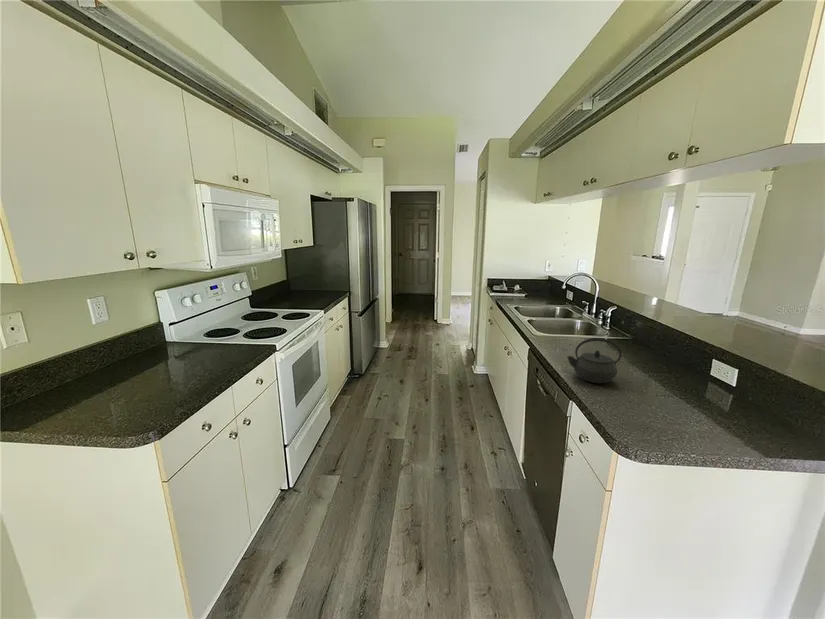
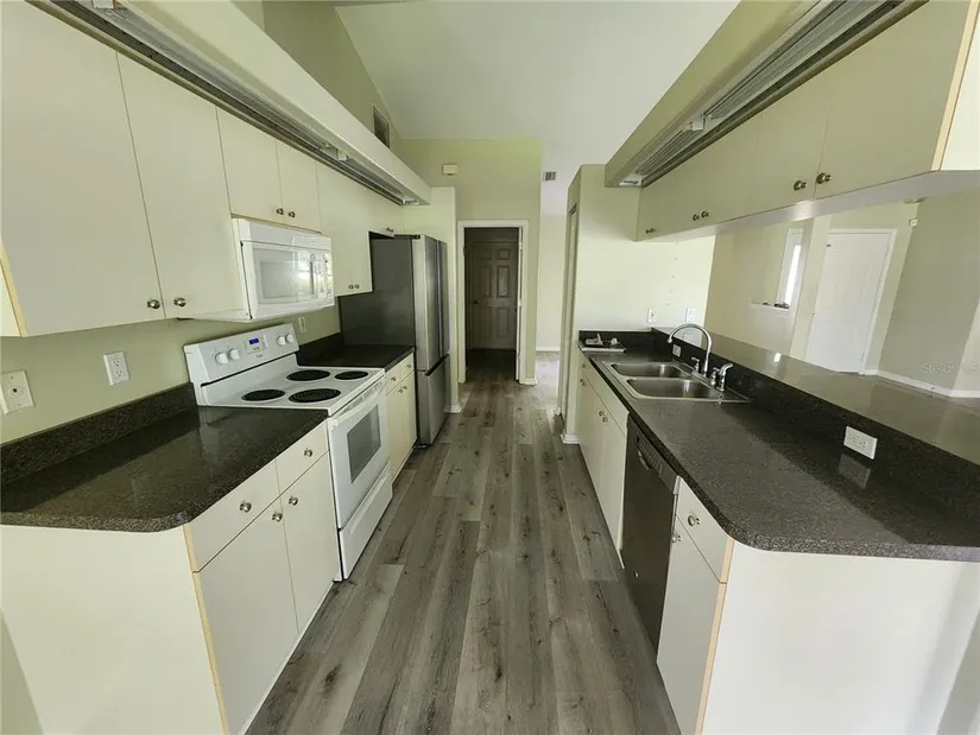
- kettle [566,337,623,384]
